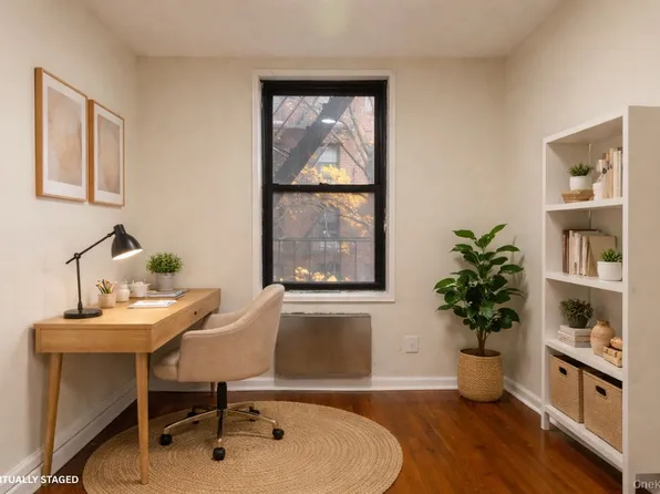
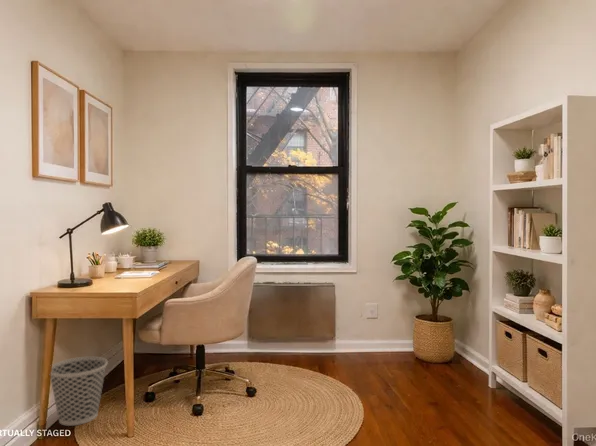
+ wastebasket [50,356,109,427]
